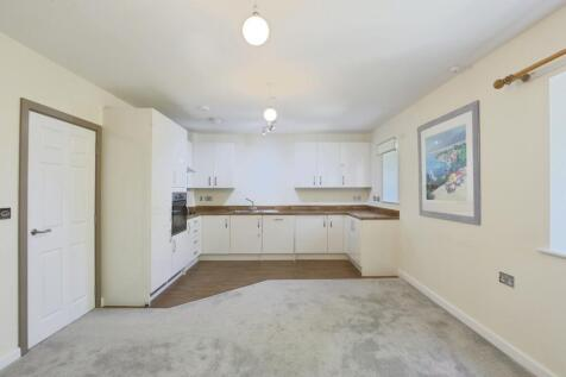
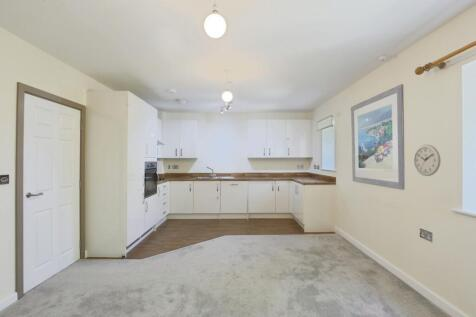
+ wall clock [413,144,442,177]
